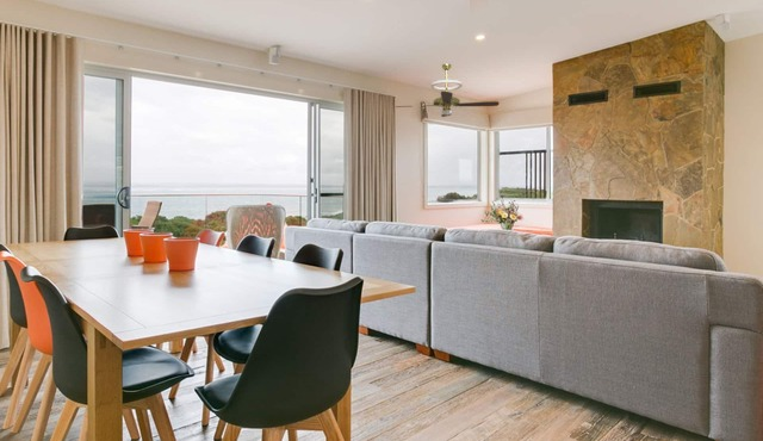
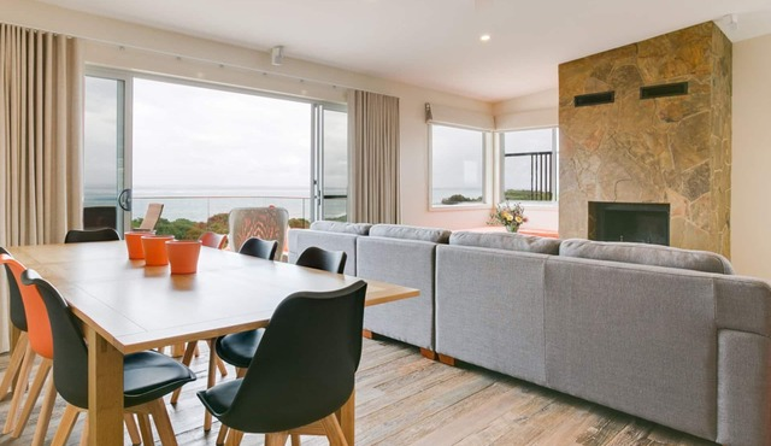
- ceiling fan [395,63,501,118]
